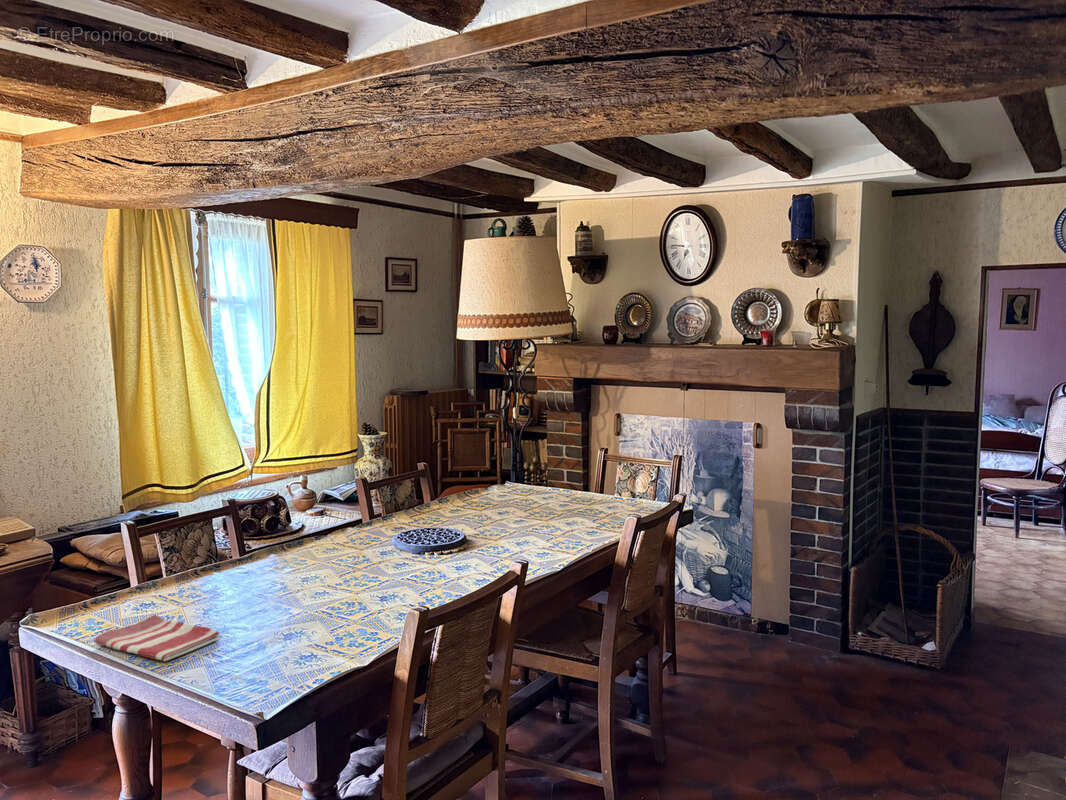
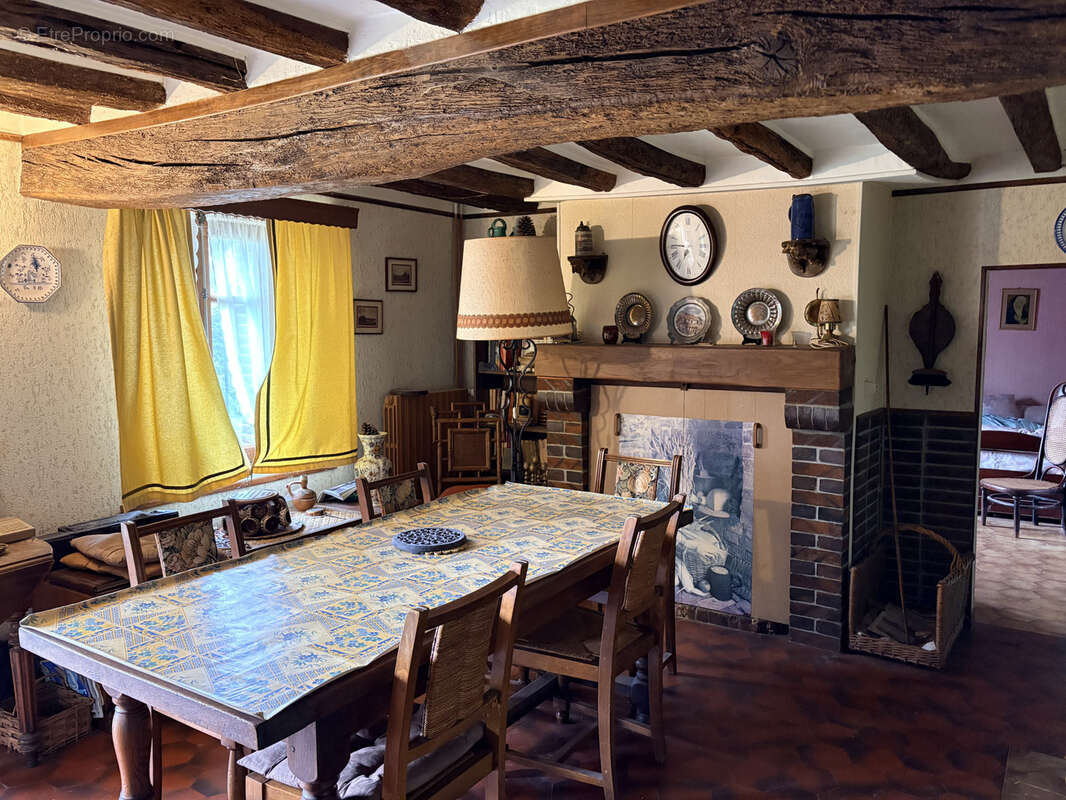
- dish towel [93,614,220,662]
